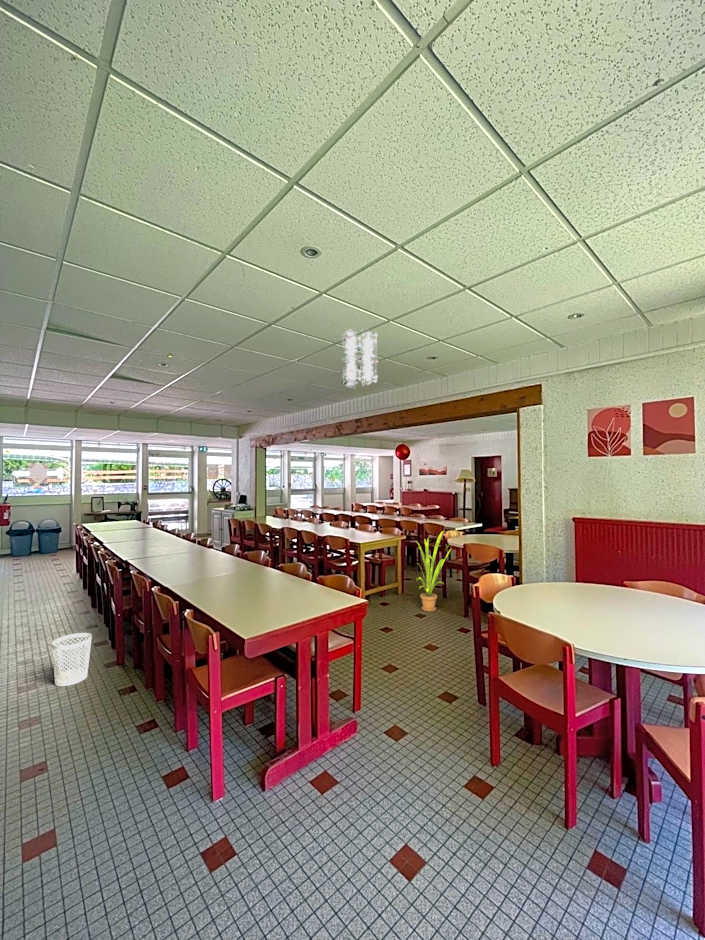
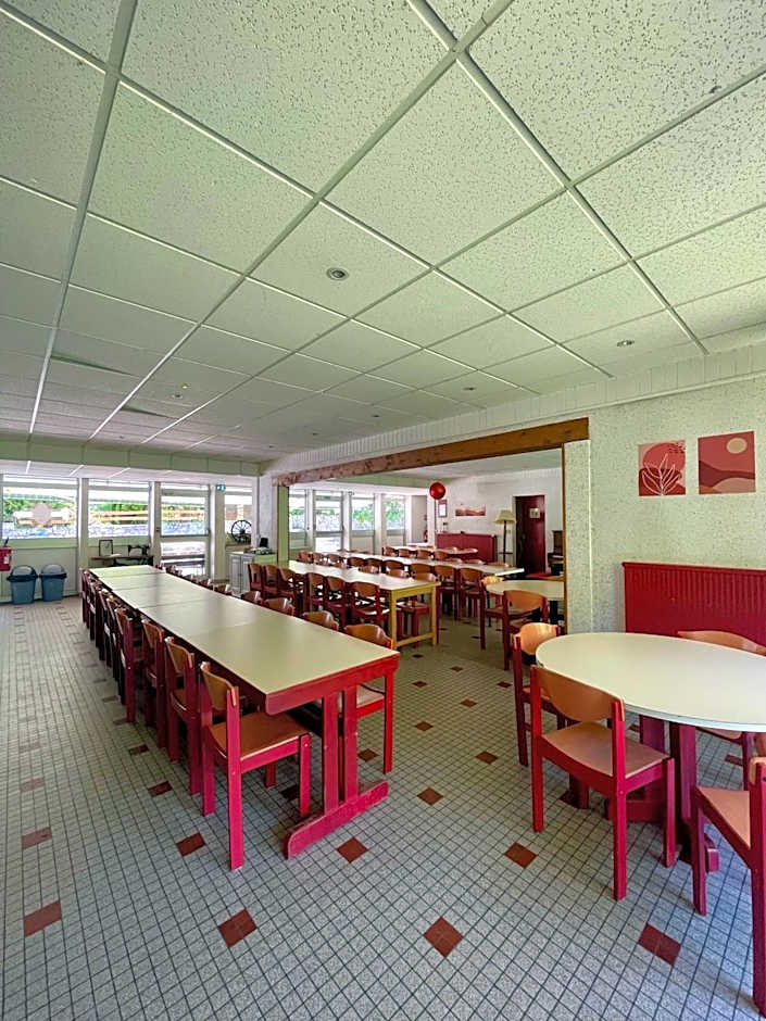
- ceiling light [341,328,379,389]
- wastebasket [51,632,93,687]
- house plant [415,530,452,613]
